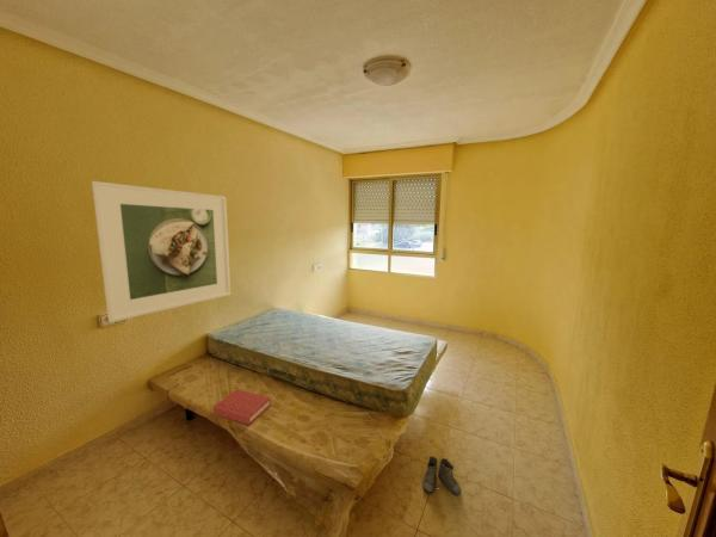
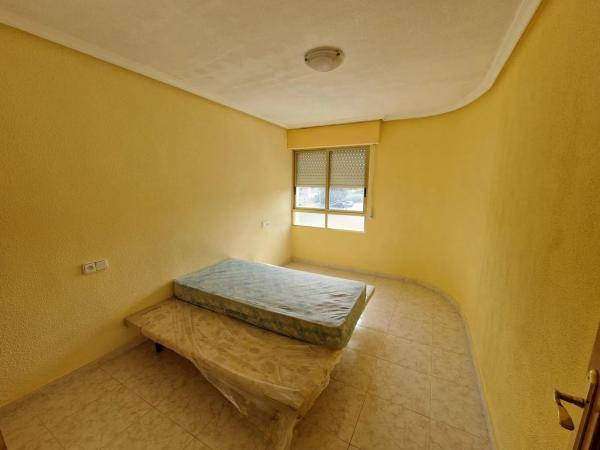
- hardback book [212,388,272,426]
- boots [420,455,462,496]
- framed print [91,180,232,323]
